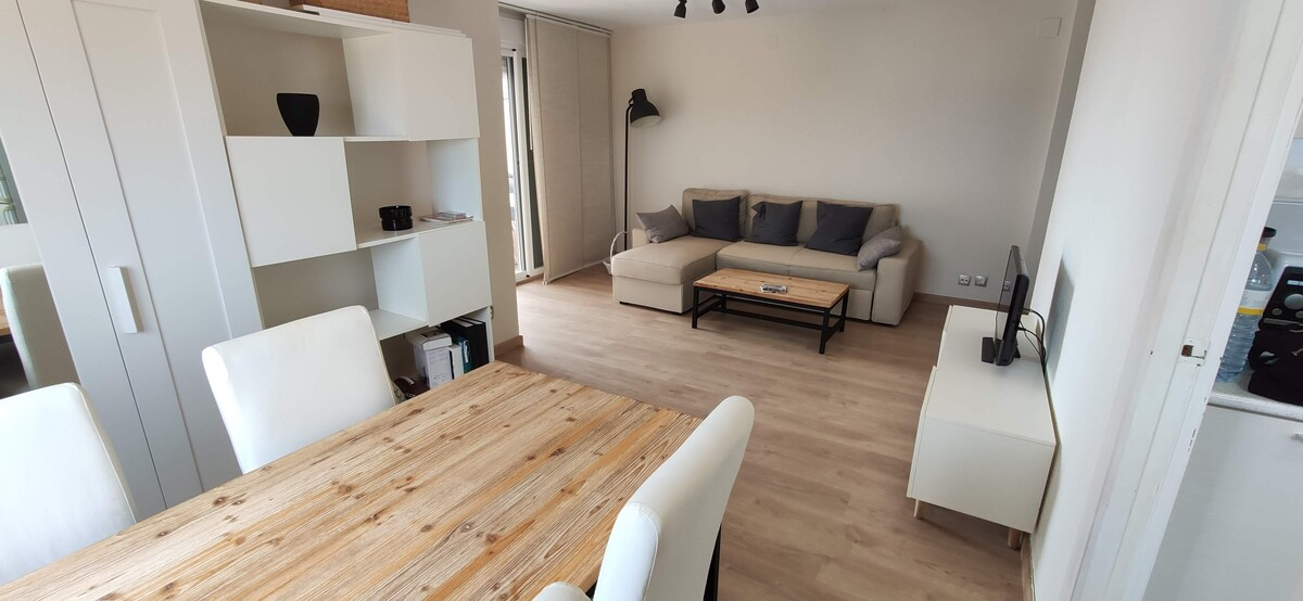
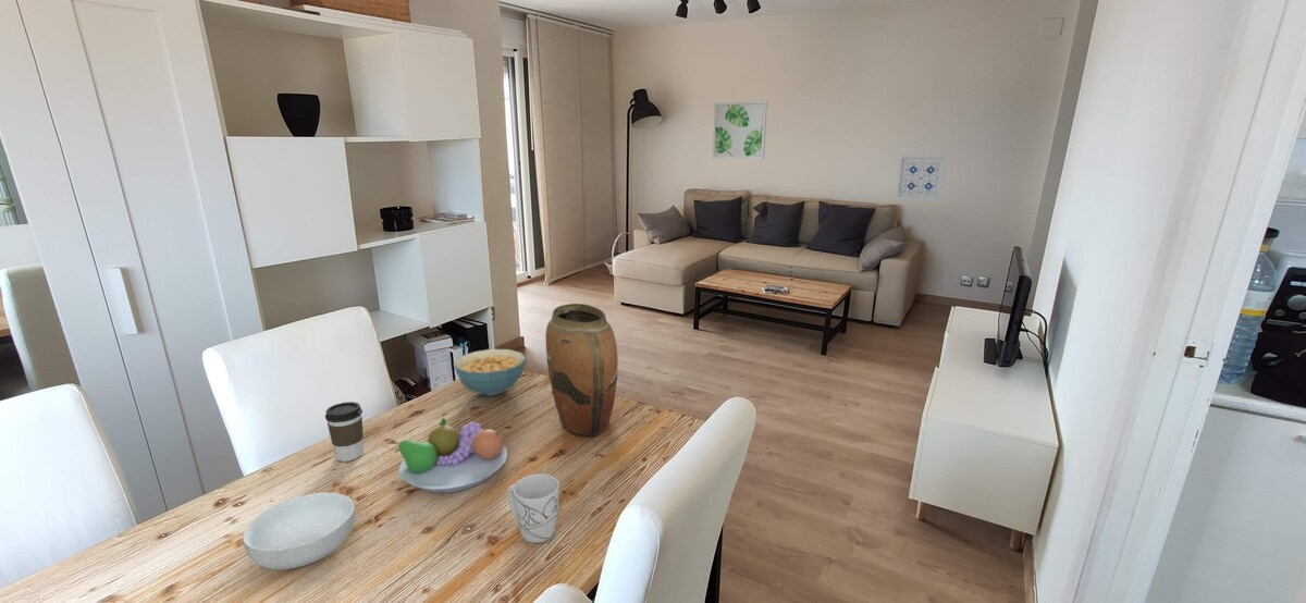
+ cereal bowl [453,348,527,396]
+ mug [506,472,560,544]
+ coffee cup [324,401,365,463]
+ cereal bowl [242,491,356,570]
+ fruit bowl [391,417,508,493]
+ vase [544,303,619,438]
+ wall art [895,155,949,201]
+ wall art [712,100,768,160]
